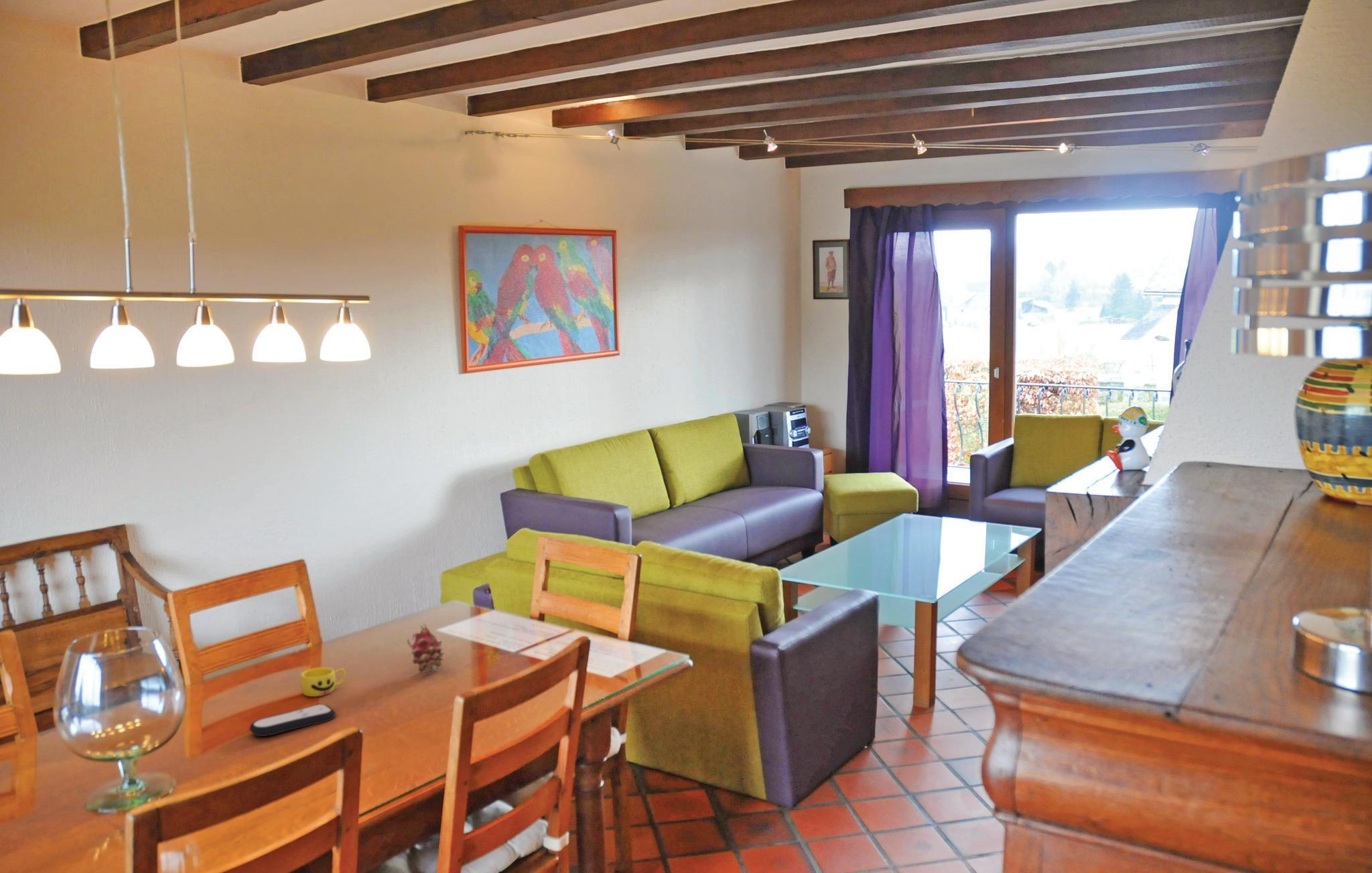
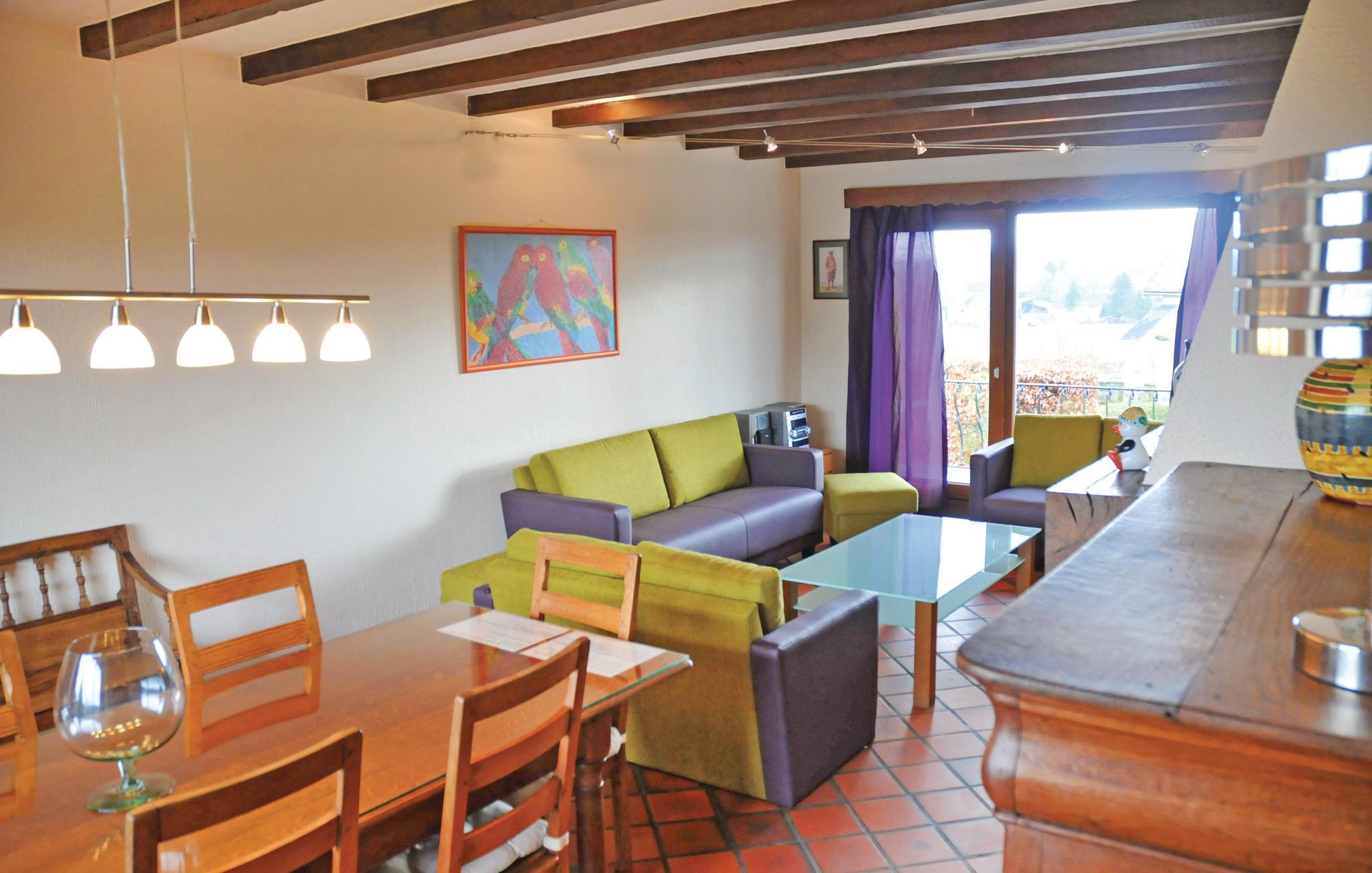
- cup [299,667,346,697]
- remote control [249,703,336,737]
- fruit [407,623,445,675]
